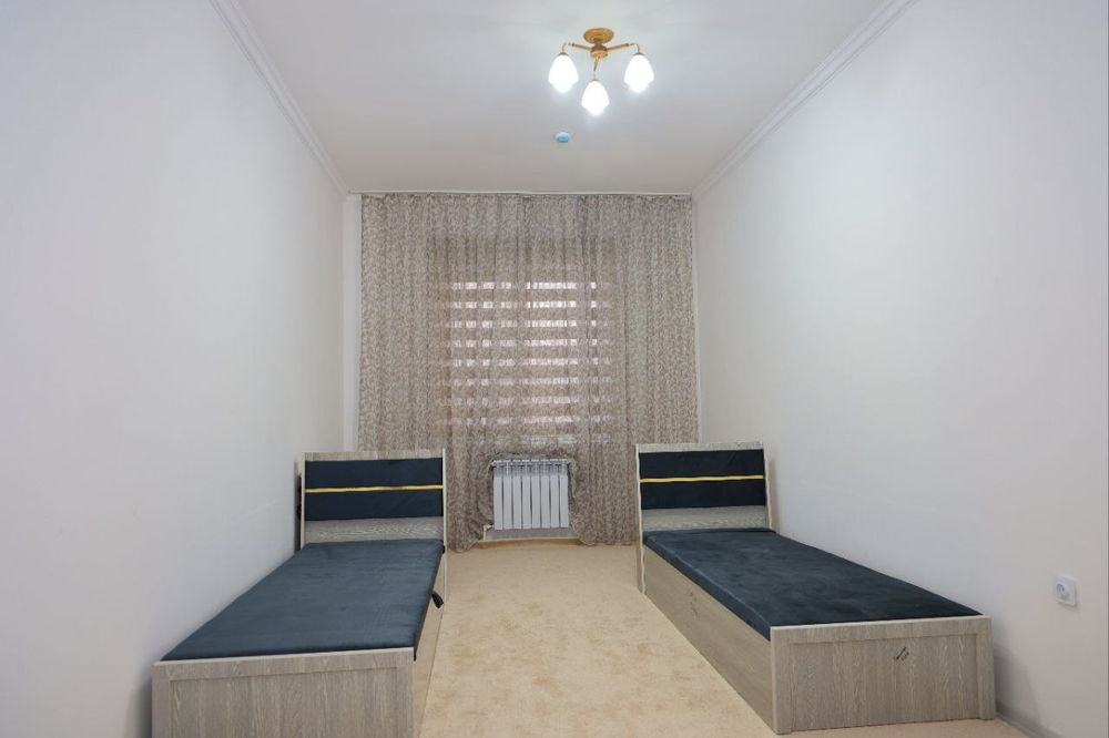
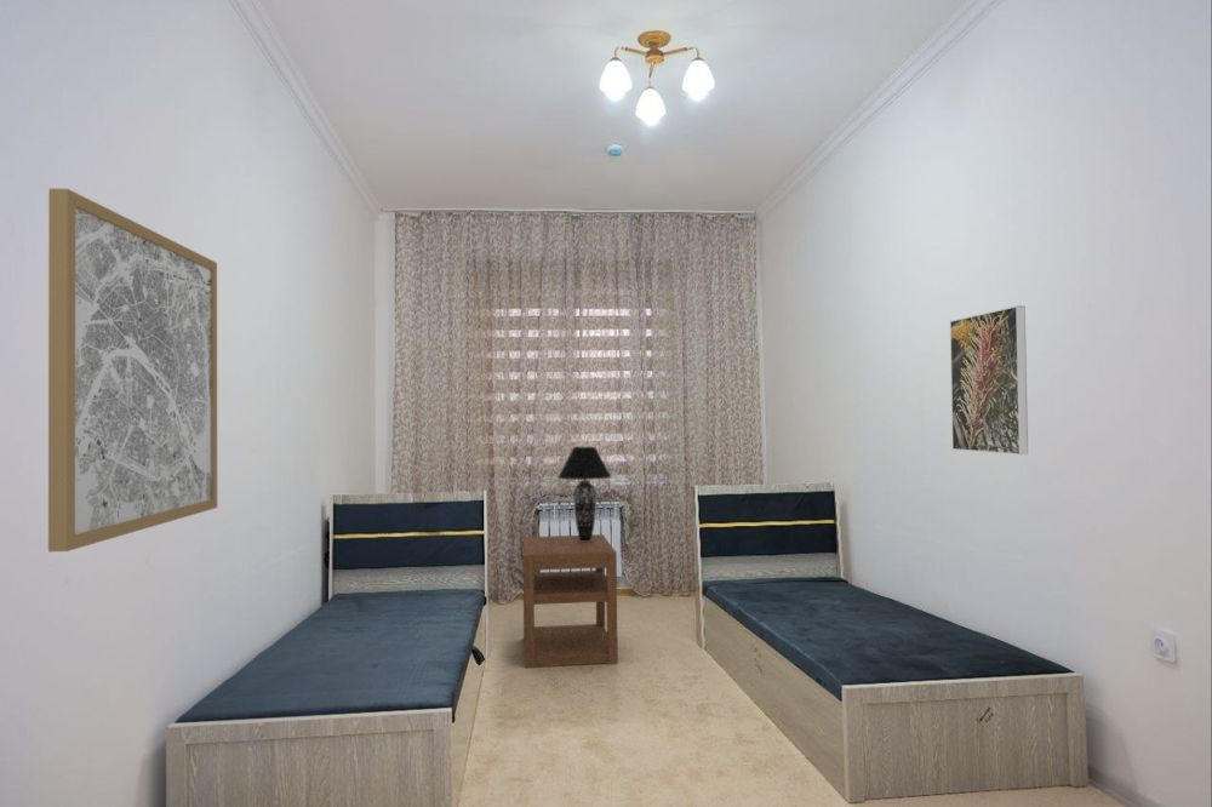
+ table lamp [558,446,613,542]
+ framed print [949,304,1029,456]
+ nightstand [521,533,619,669]
+ wall art [47,187,218,553]
